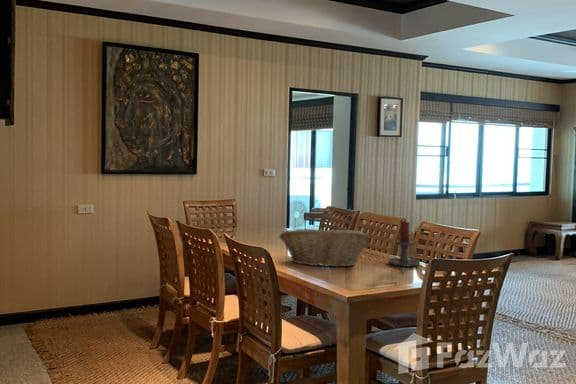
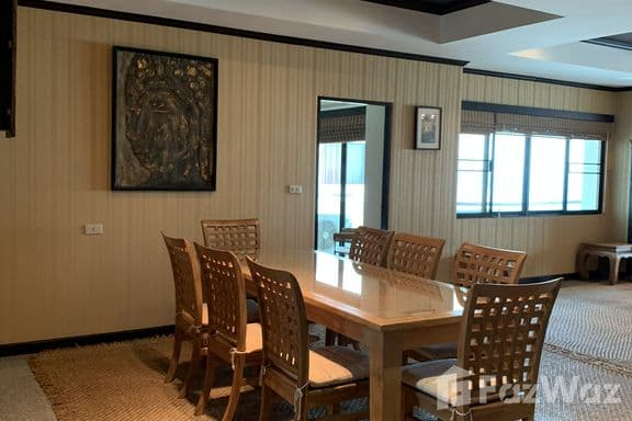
- candle holder [387,219,421,268]
- fruit basket [278,228,371,268]
